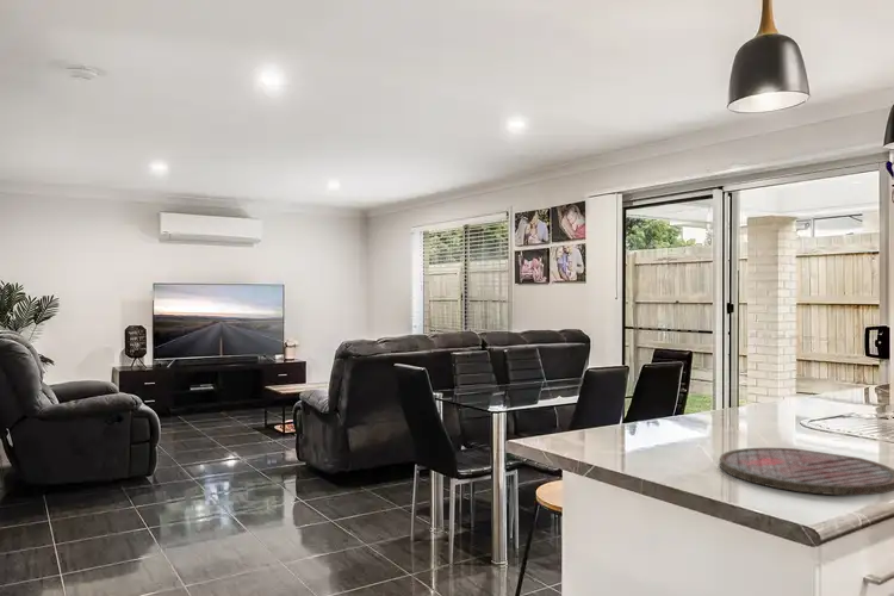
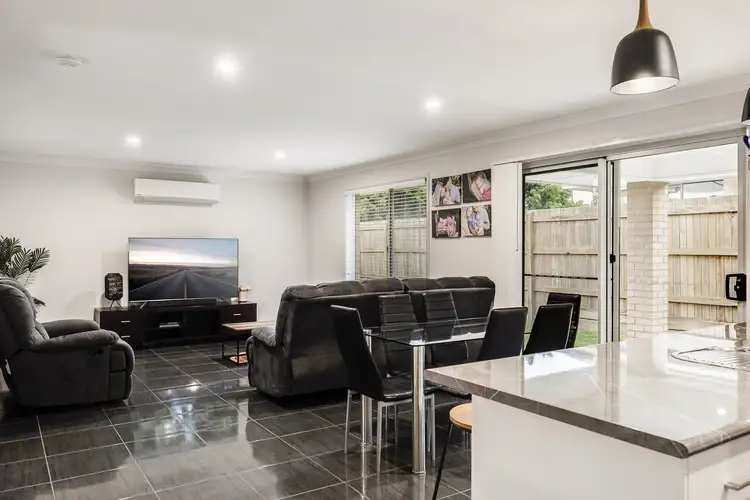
- cutting board [719,447,894,497]
